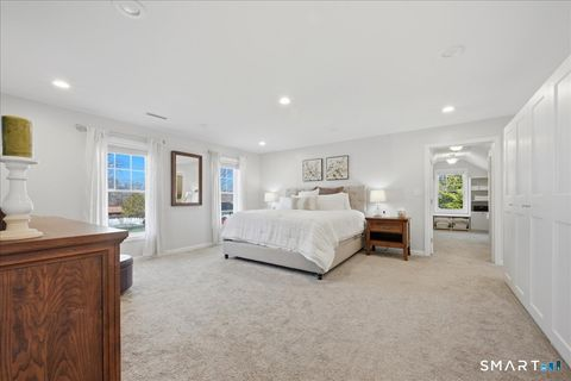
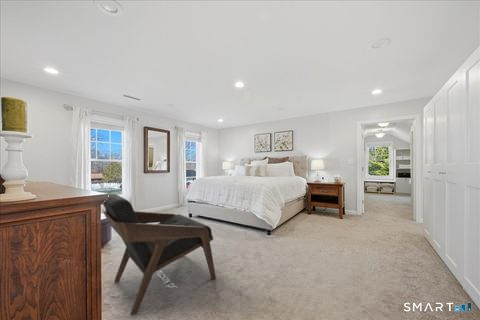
+ lounge chair [101,193,217,316]
